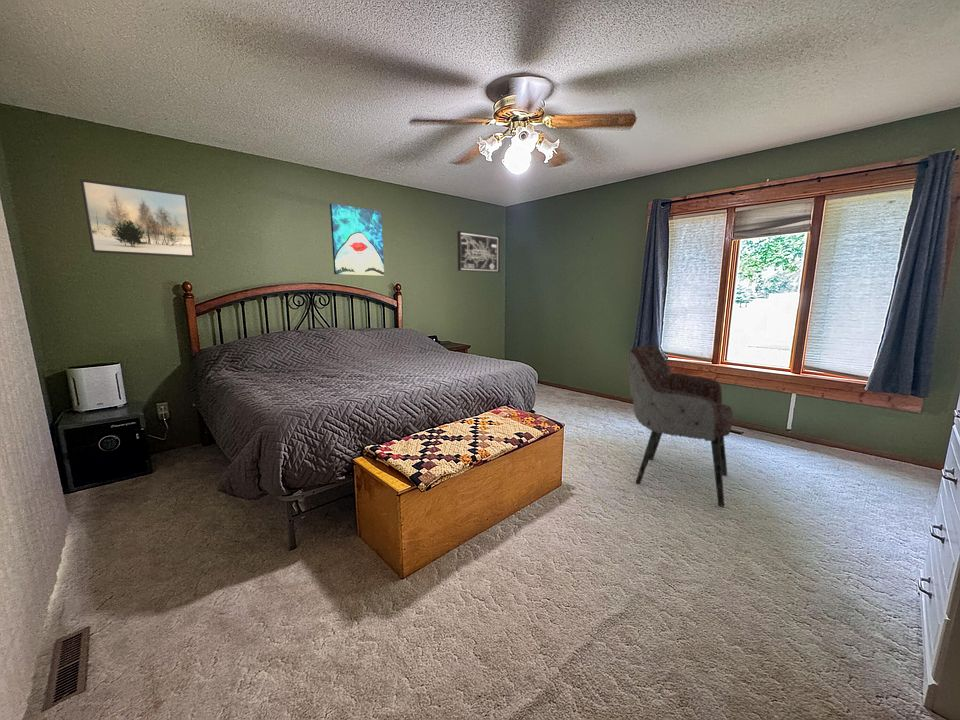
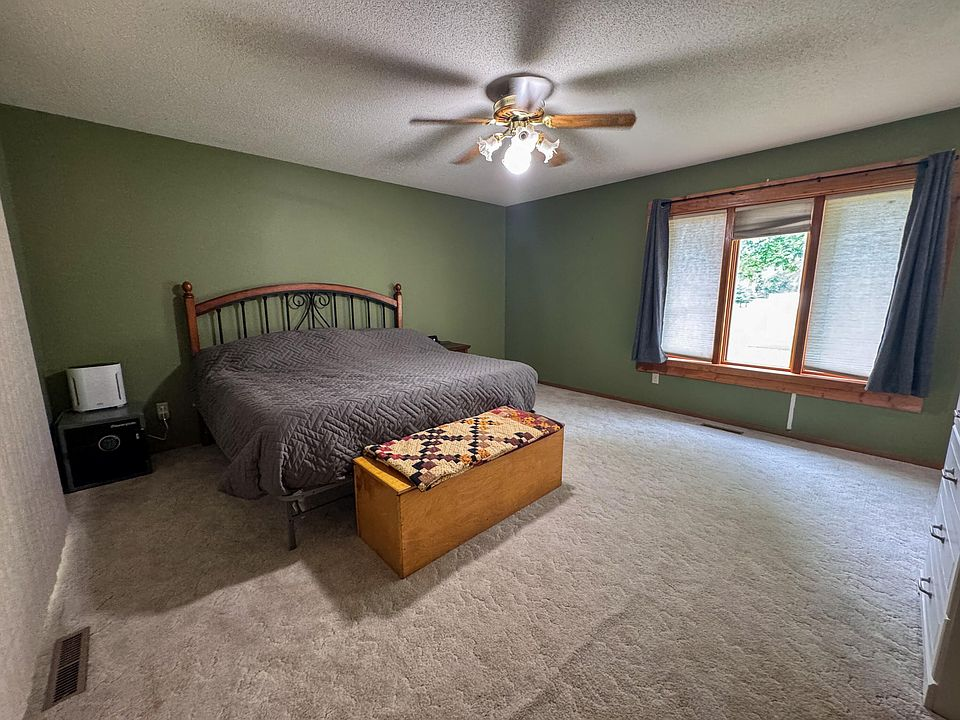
- wall art [456,230,501,274]
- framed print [79,178,196,258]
- wall art [329,202,385,277]
- armchair [626,344,734,508]
